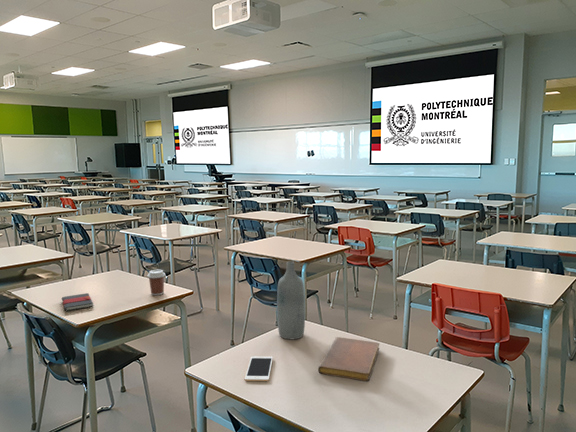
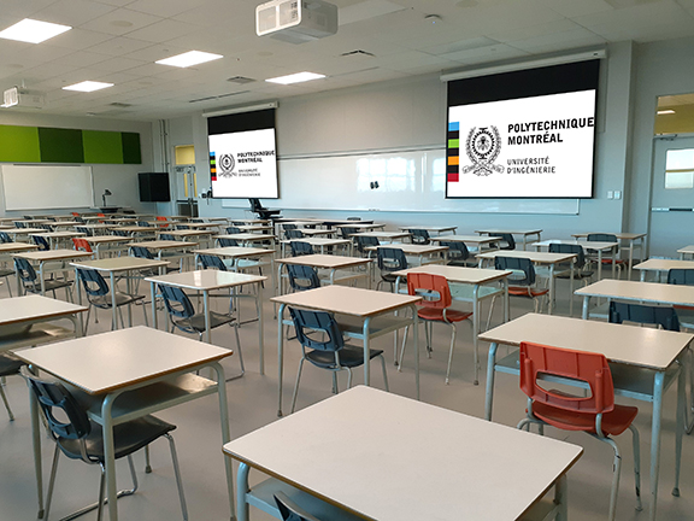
- book [61,292,95,312]
- bottle [276,260,306,340]
- cell phone [244,355,274,382]
- coffee cup [147,269,166,296]
- notebook [317,336,380,382]
